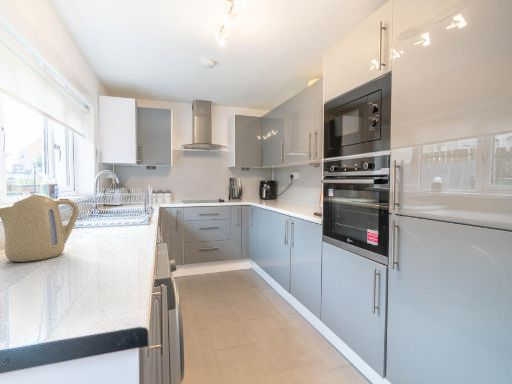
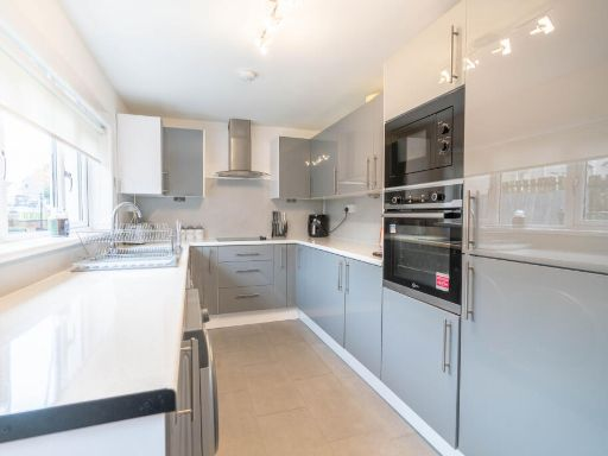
- kettle [0,193,80,263]
